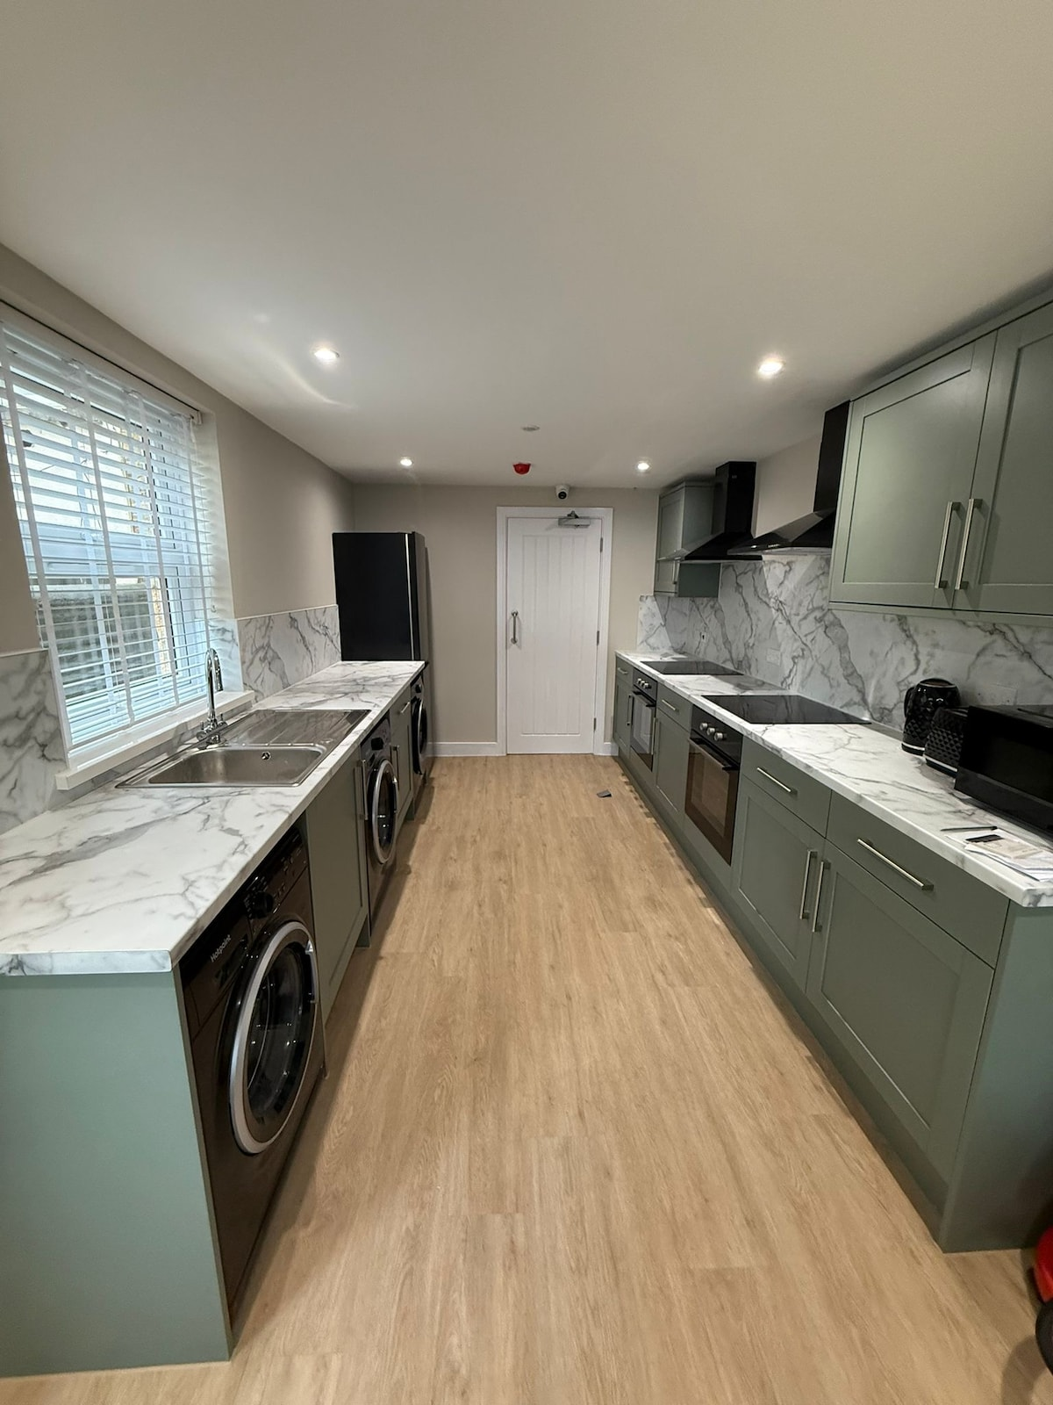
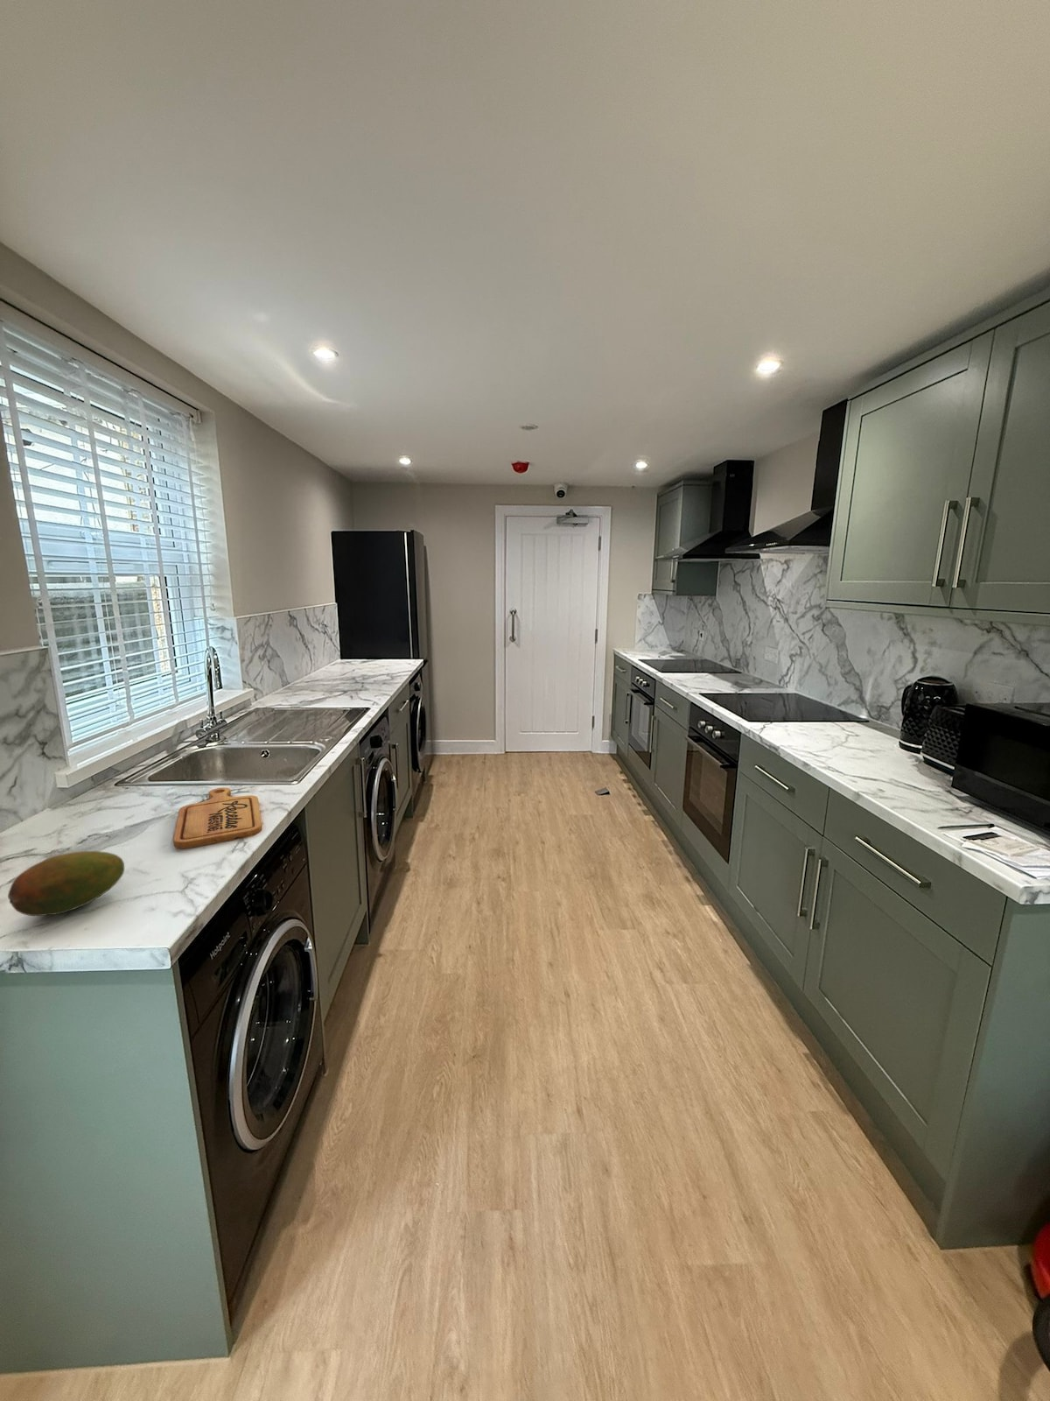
+ cutting board [172,788,264,849]
+ fruit [7,851,125,917]
